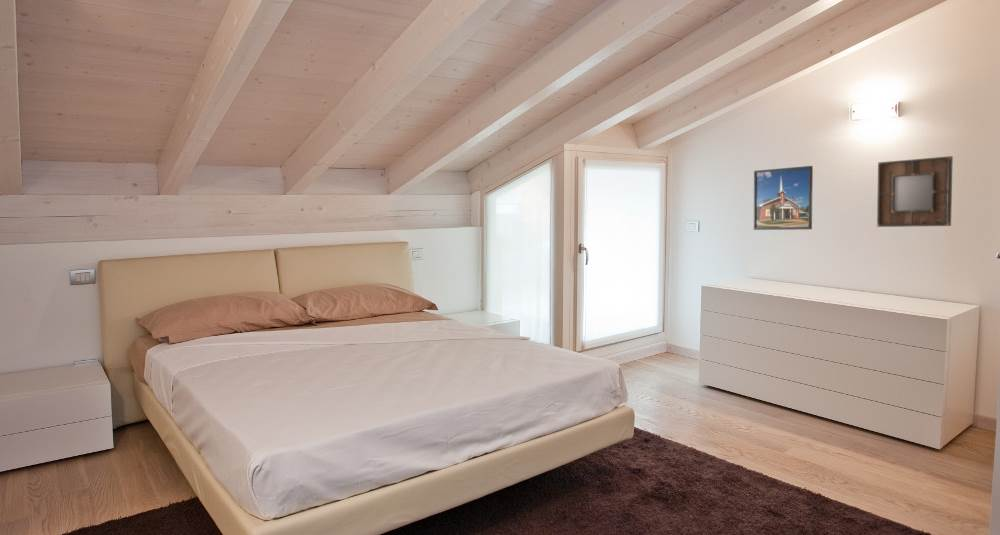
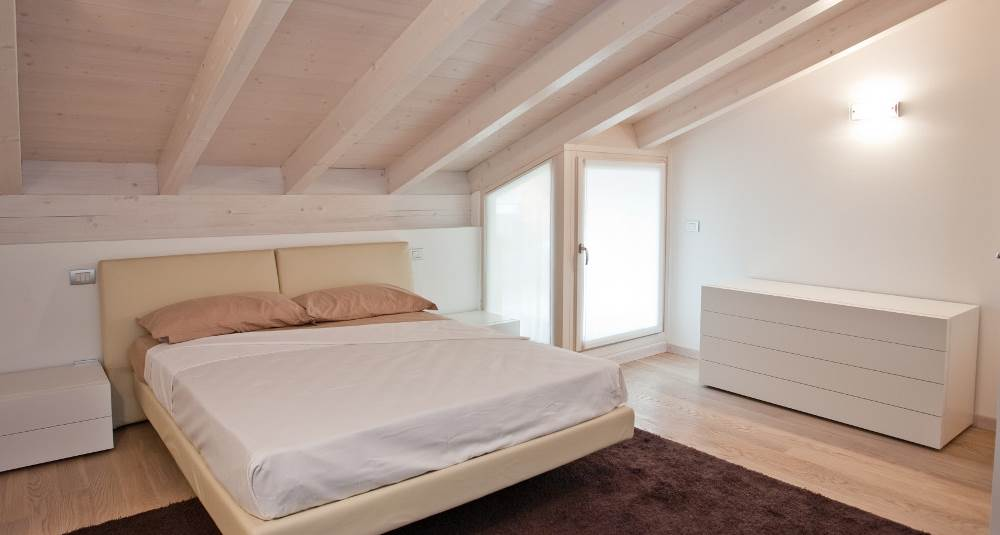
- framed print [753,165,814,231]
- home mirror [876,155,954,228]
